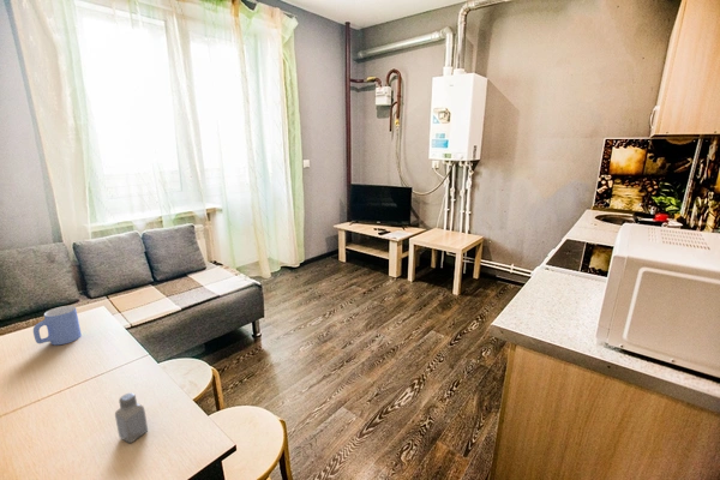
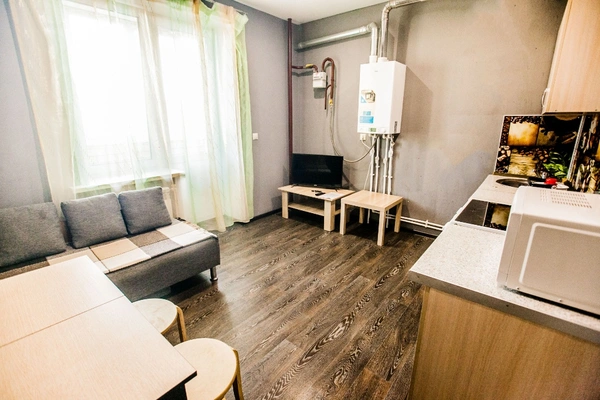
- saltshaker [114,392,149,444]
- mug [32,305,83,346]
